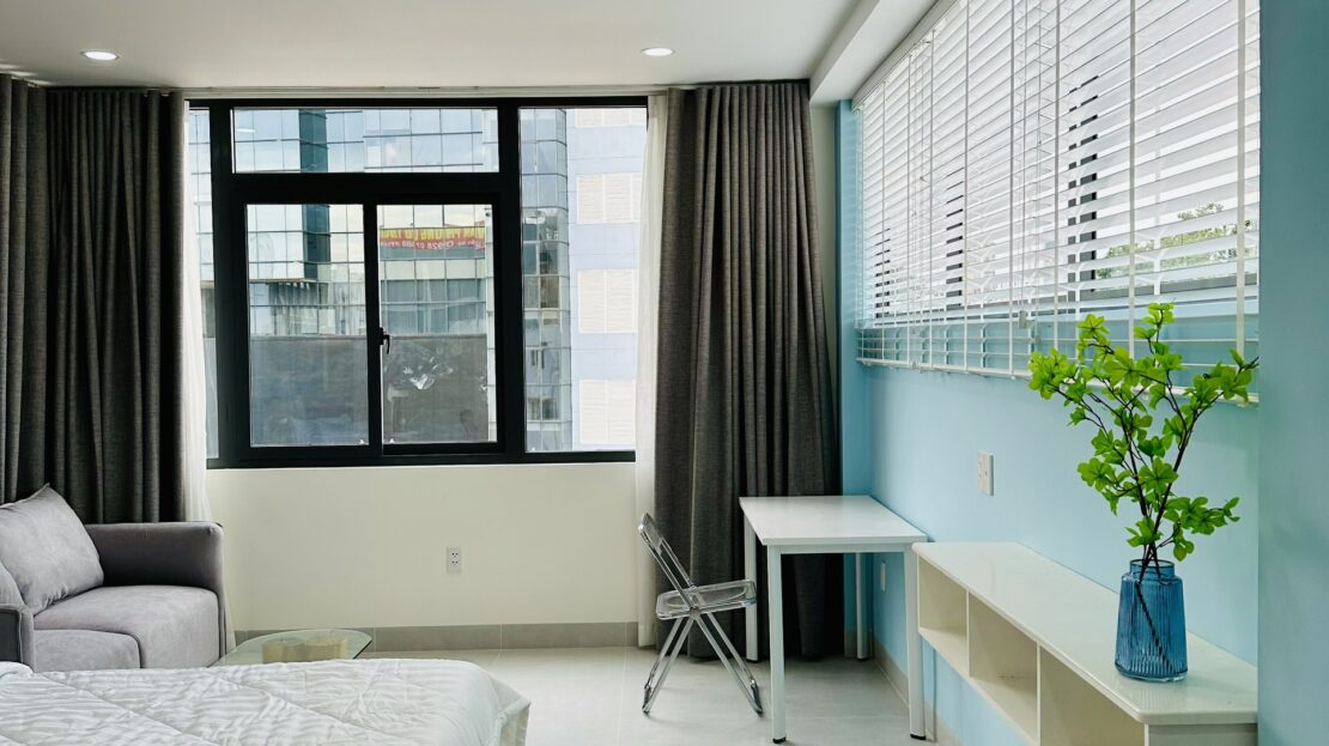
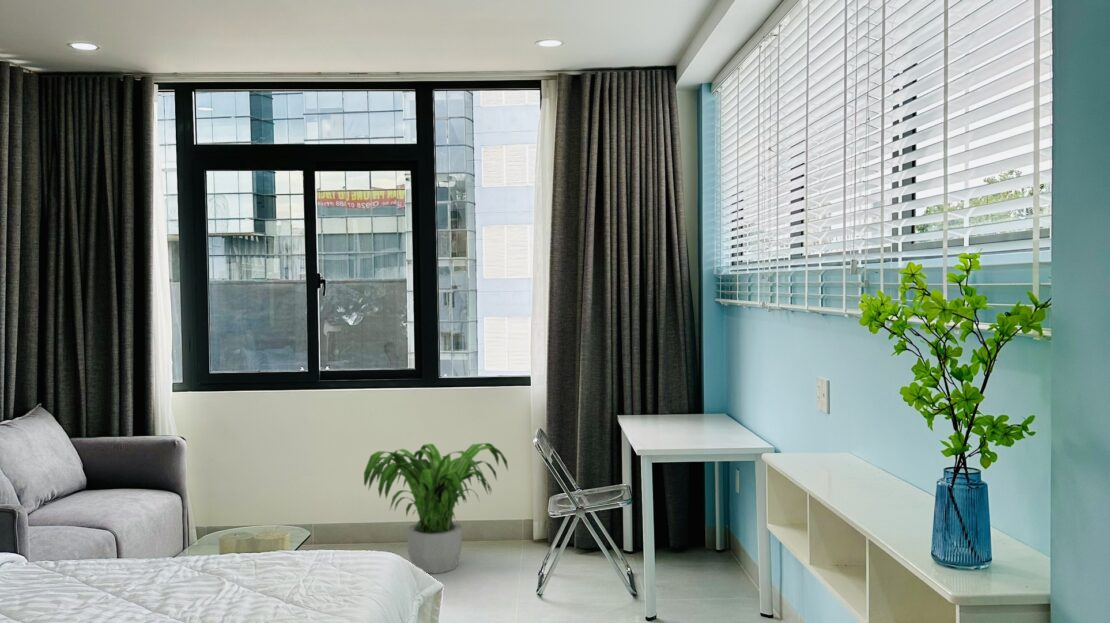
+ potted plant [363,442,509,575]
